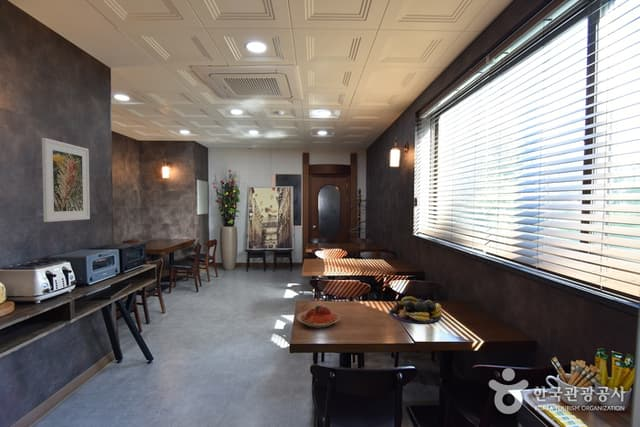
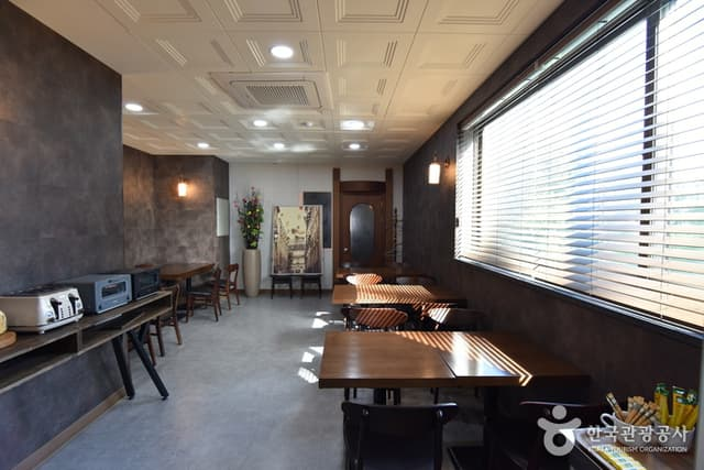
- fruit bowl [389,296,443,324]
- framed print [41,137,91,223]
- plate [296,304,341,329]
